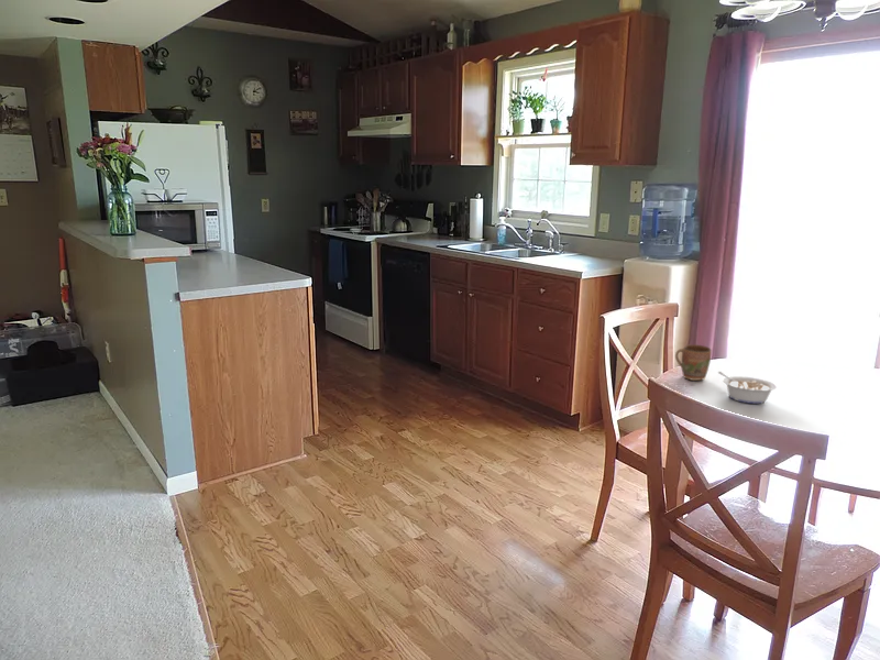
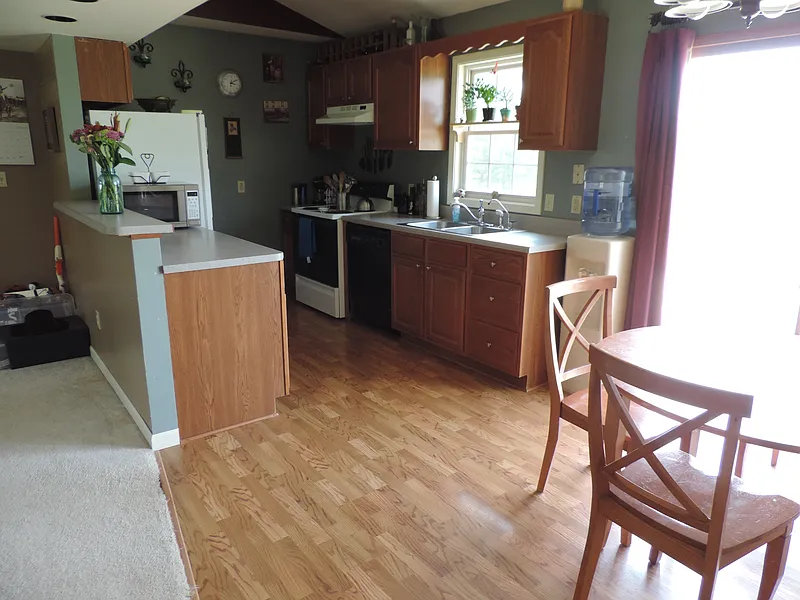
- mug [674,343,713,382]
- legume [717,371,778,405]
